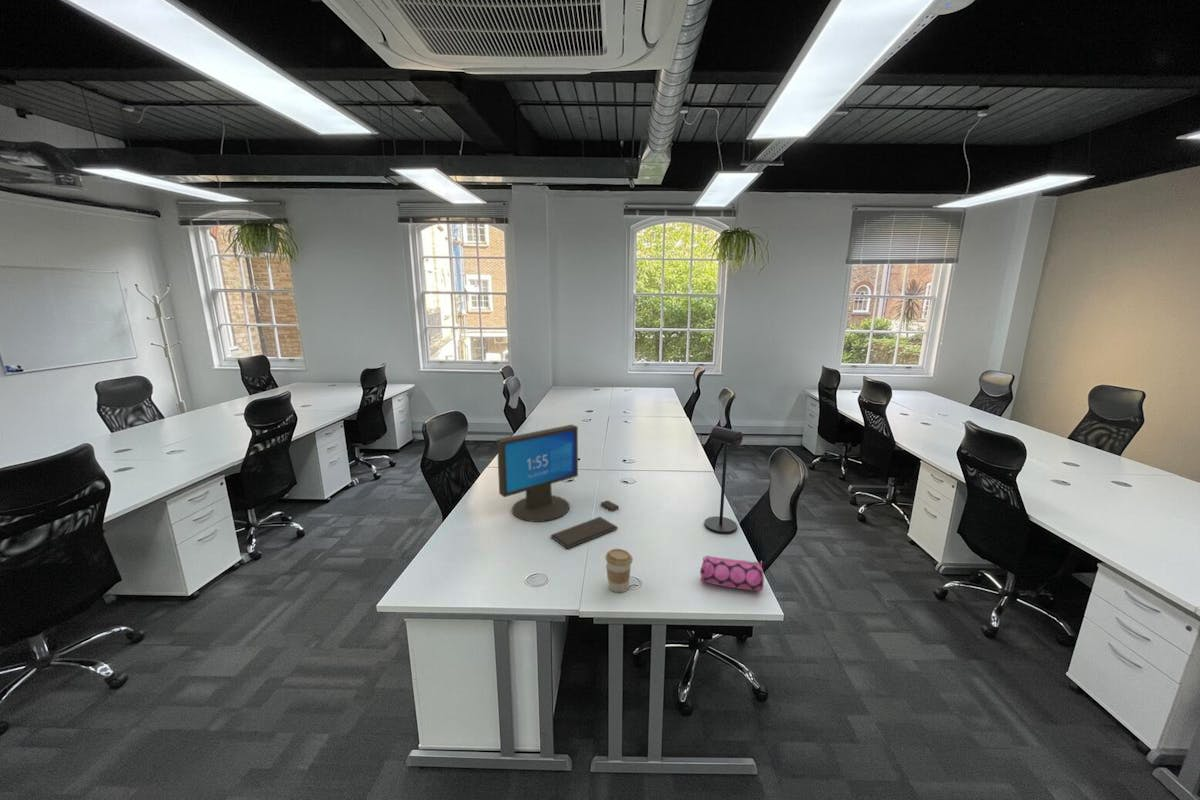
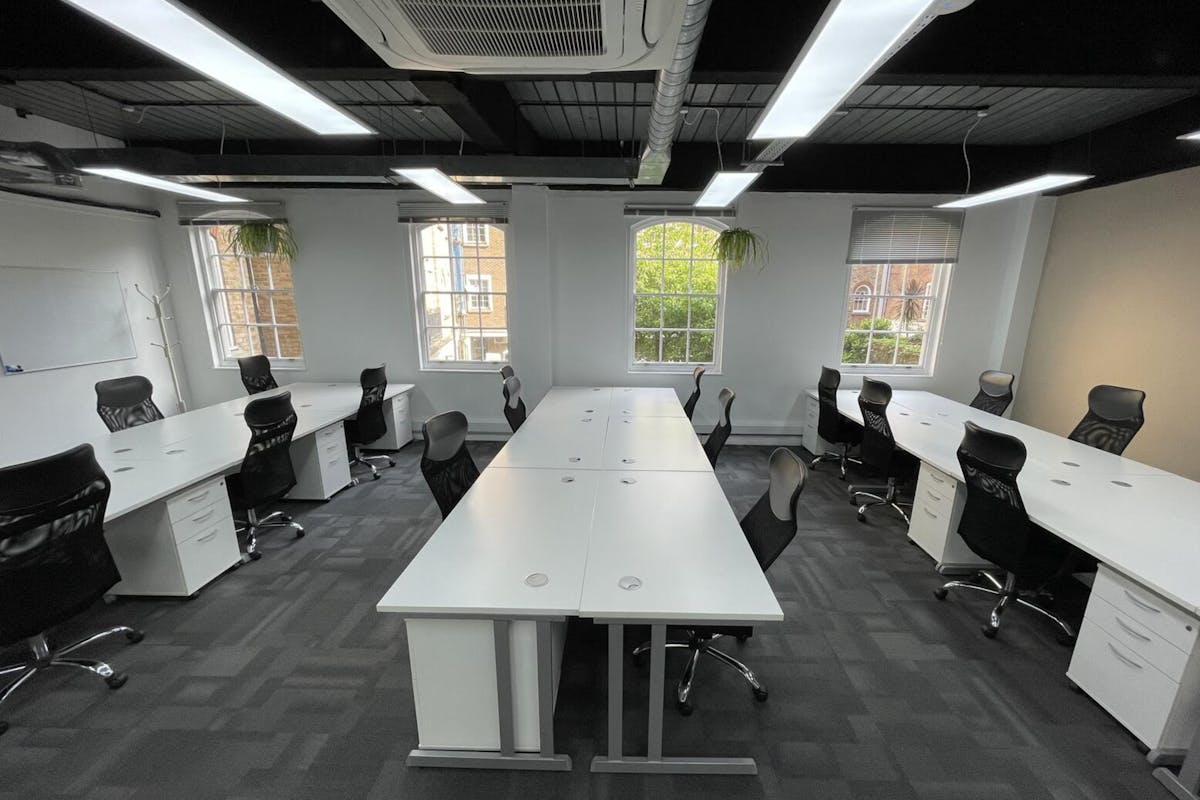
- pencil case [699,555,765,592]
- desk lamp [703,425,744,535]
- monitor [496,424,620,550]
- coffee cup [604,548,633,593]
